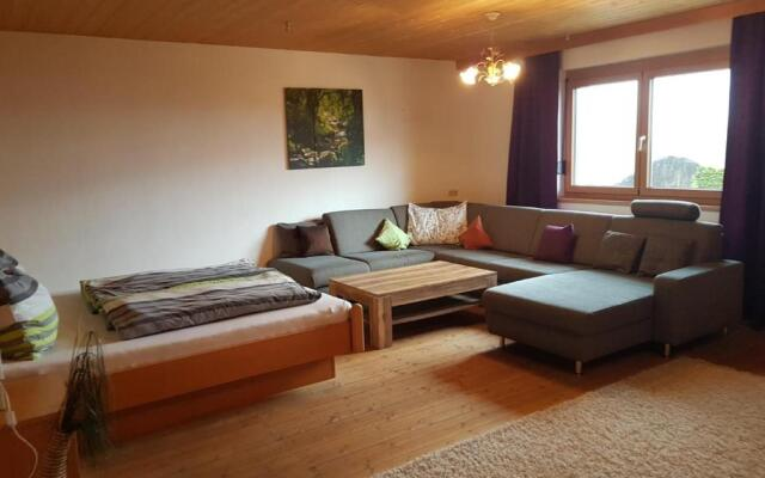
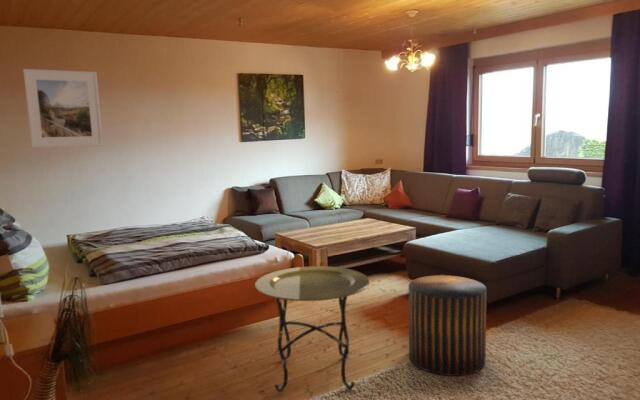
+ stool [408,274,488,377]
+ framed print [22,68,104,149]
+ side table [254,265,371,394]
